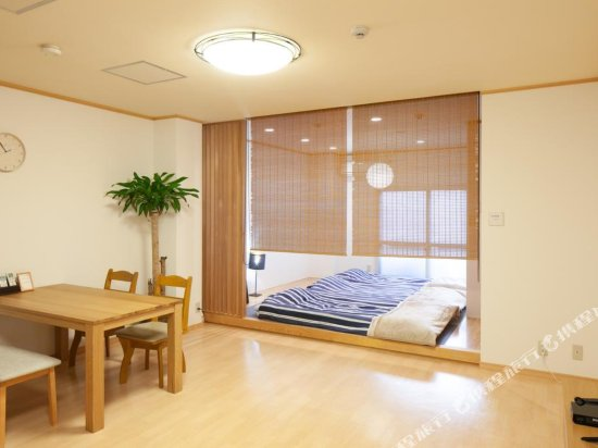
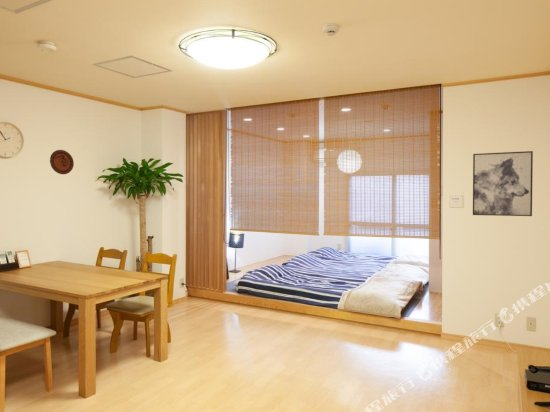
+ decorative plate [49,149,75,175]
+ wall art [472,150,534,217]
